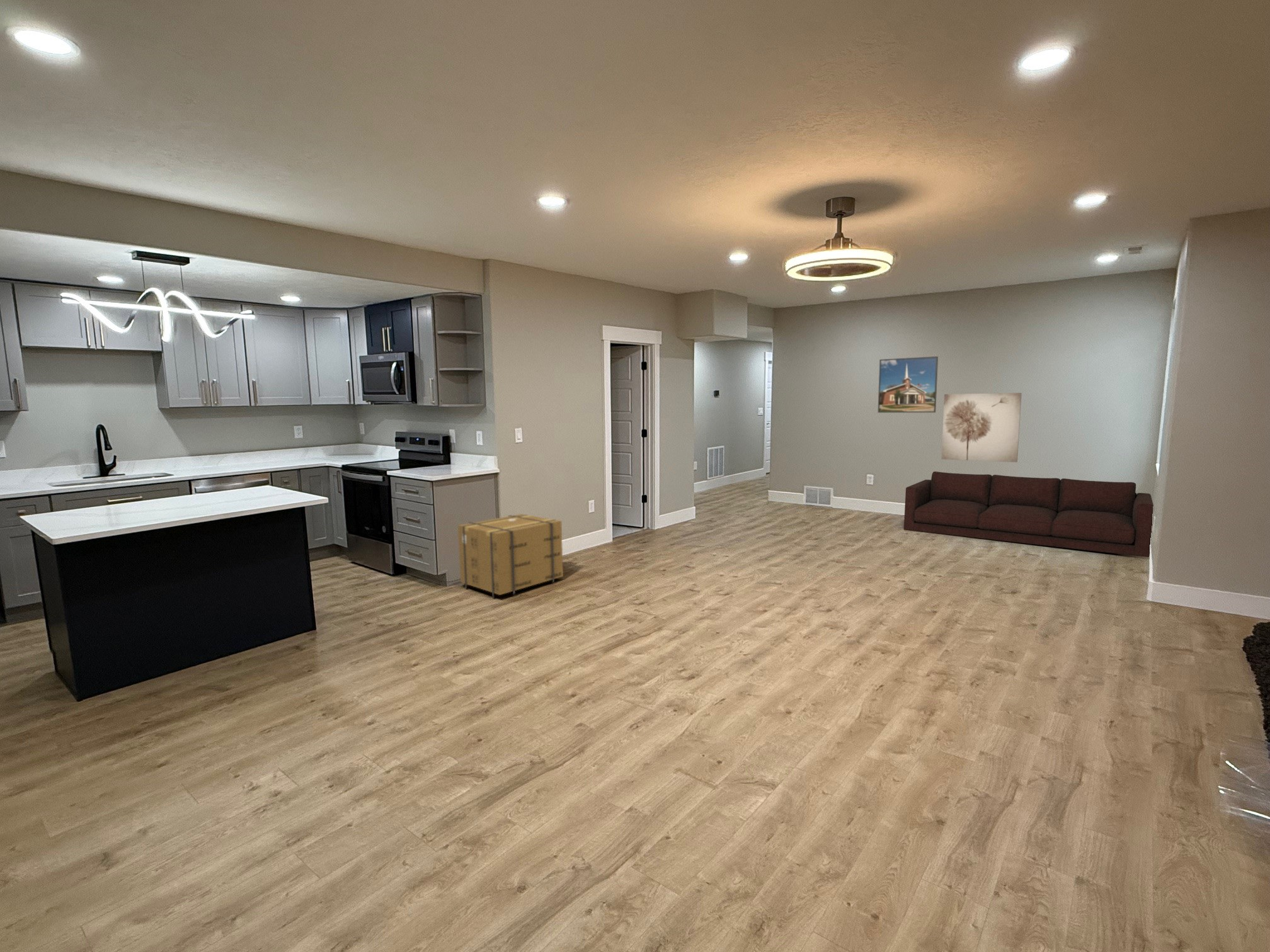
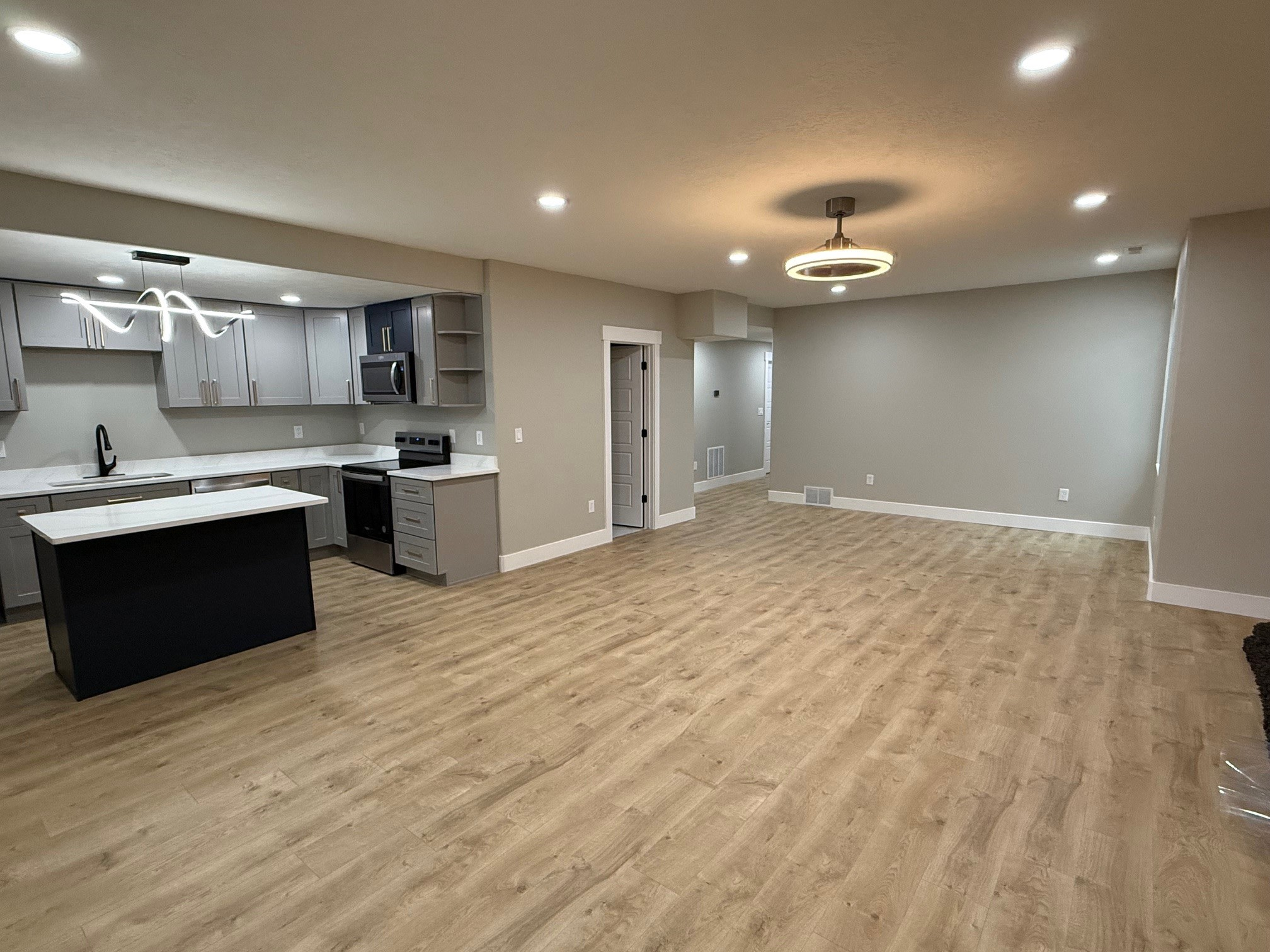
- wall art [941,392,1022,463]
- cardboard box [457,513,564,599]
- sofa [903,471,1154,558]
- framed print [878,356,939,413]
